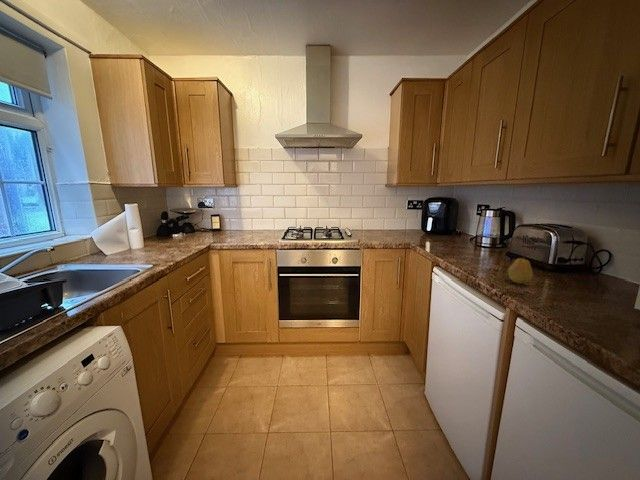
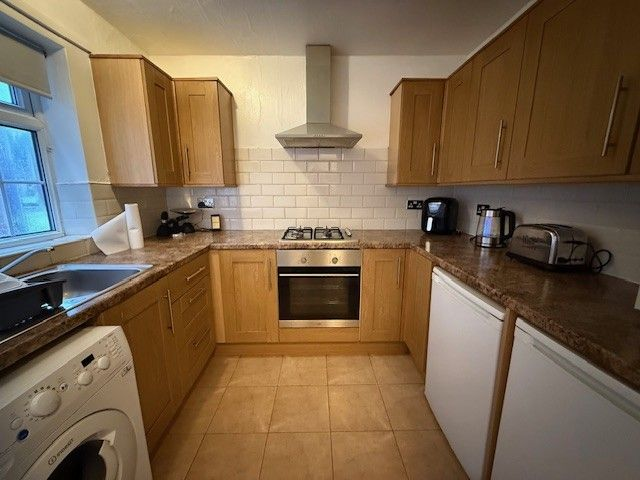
- fruit [507,252,534,285]
